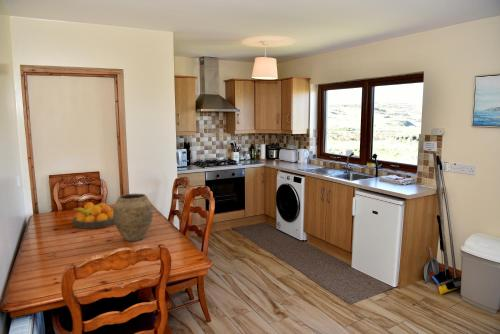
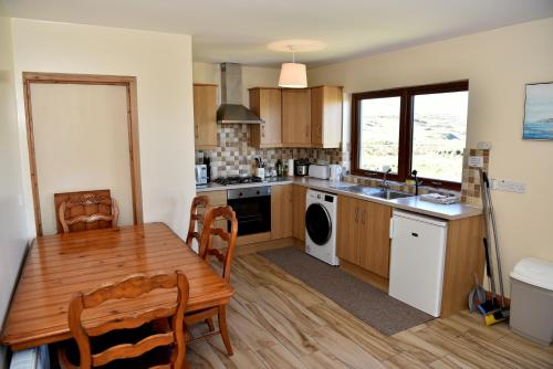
- fruit bowl [72,201,115,230]
- vase [112,192,154,242]
